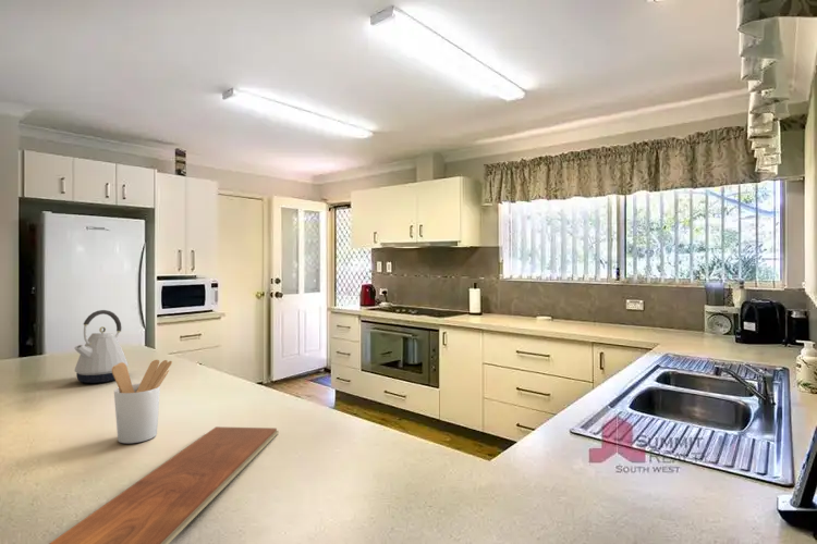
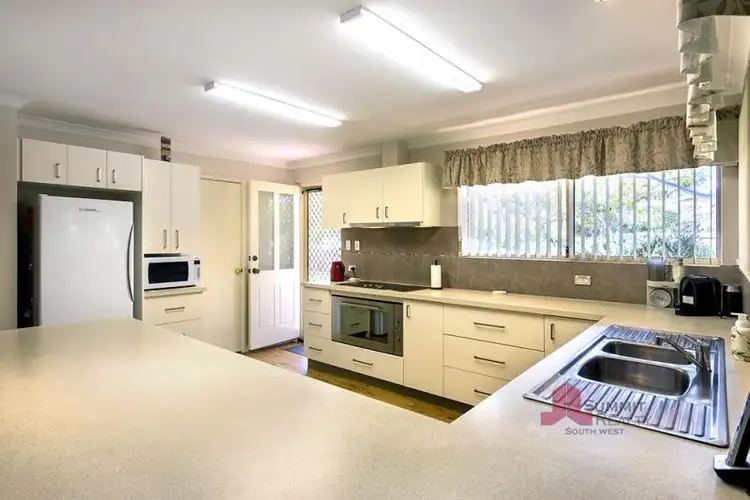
- utensil holder [112,359,173,444]
- kettle [73,309,130,384]
- chopping board [48,425,280,544]
